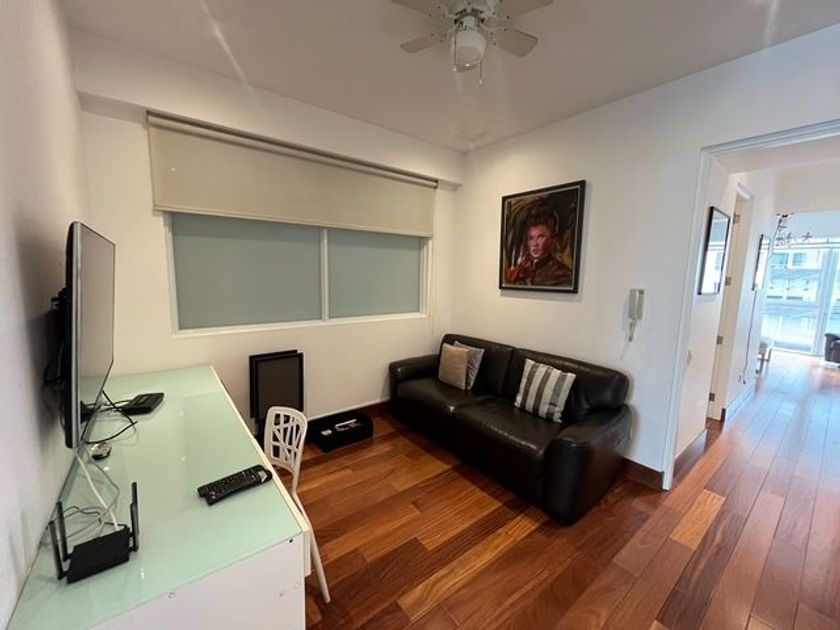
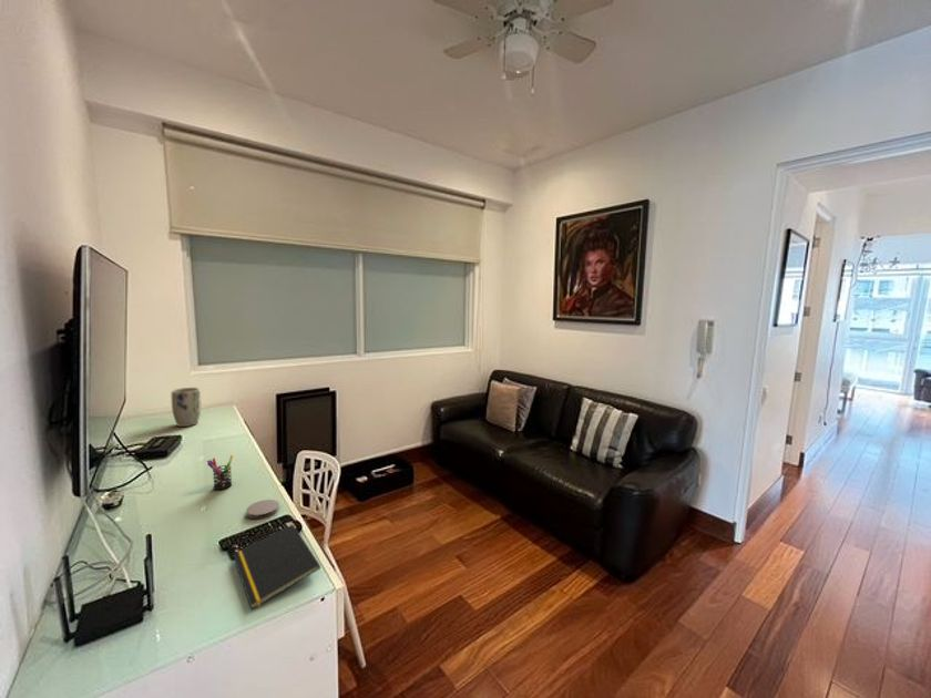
+ plant pot [171,387,202,428]
+ notepad [232,523,321,610]
+ pen holder [206,454,234,491]
+ coaster [245,499,280,520]
